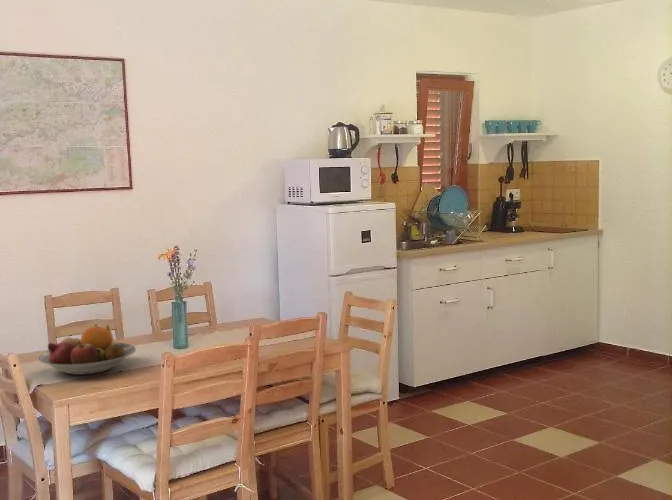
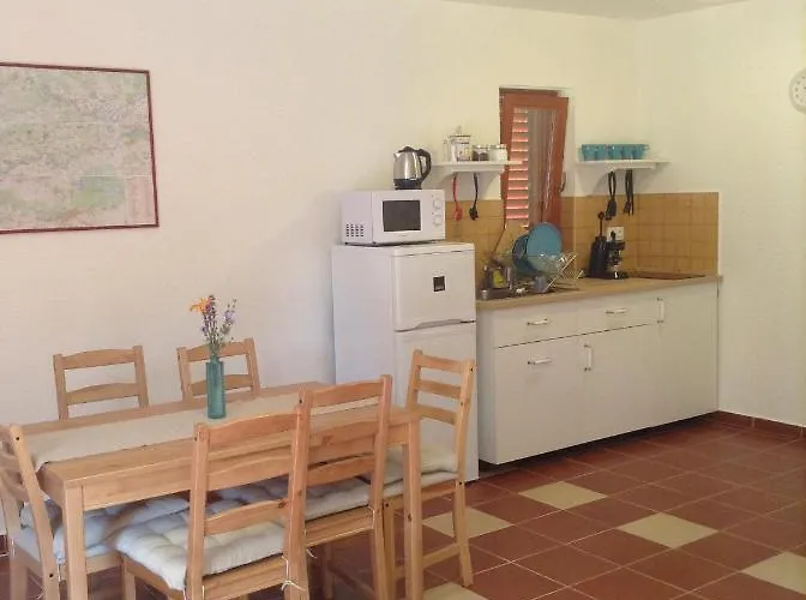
- fruit bowl [36,323,137,376]
